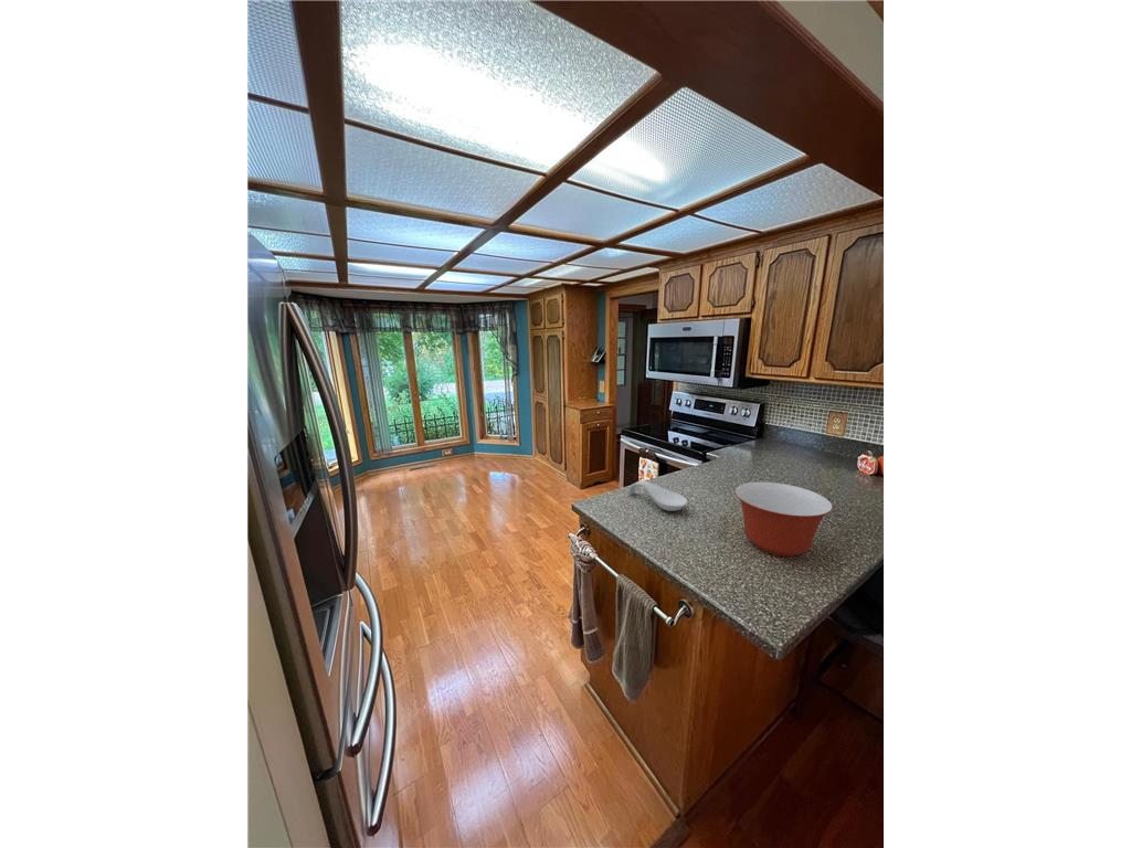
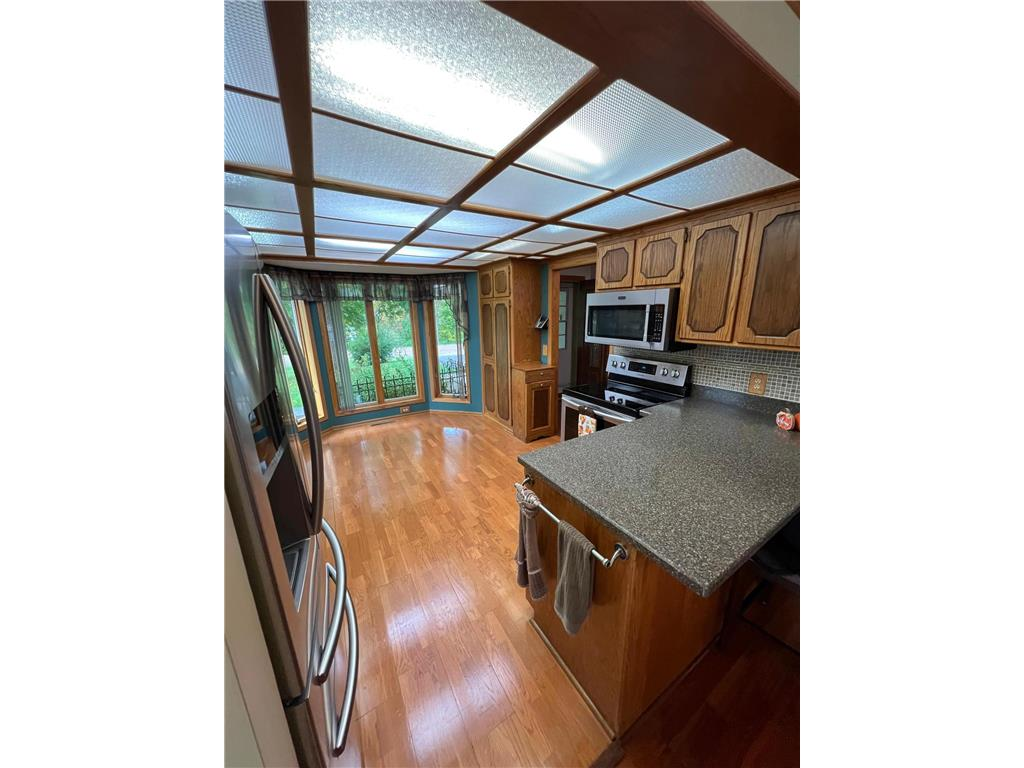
- spoon rest [625,480,688,512]
- mixing bowl [733,481,834,558]
